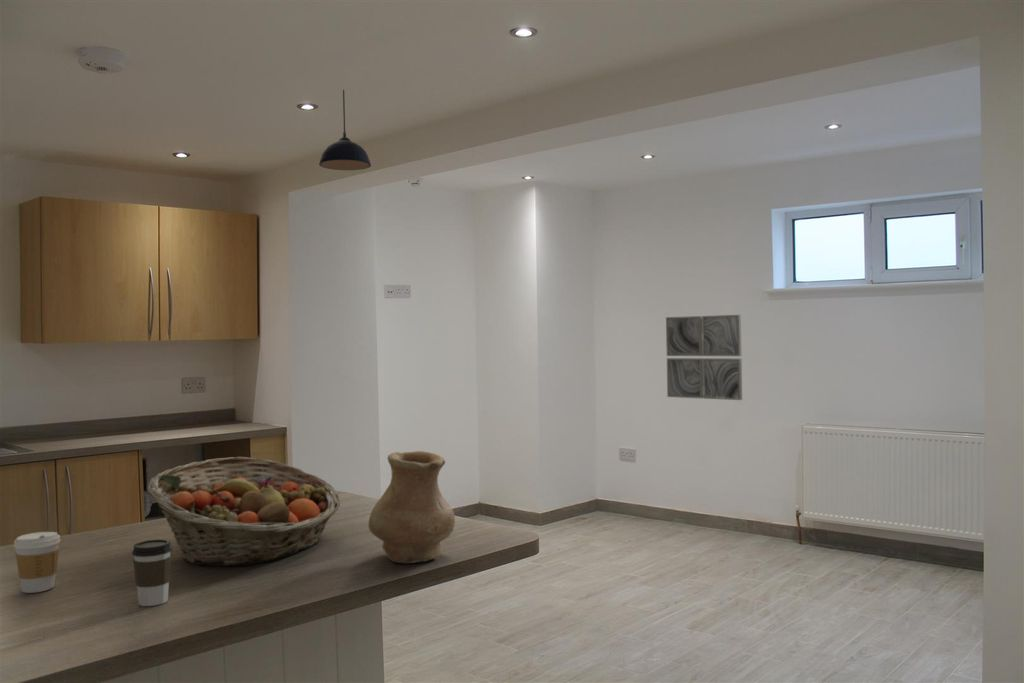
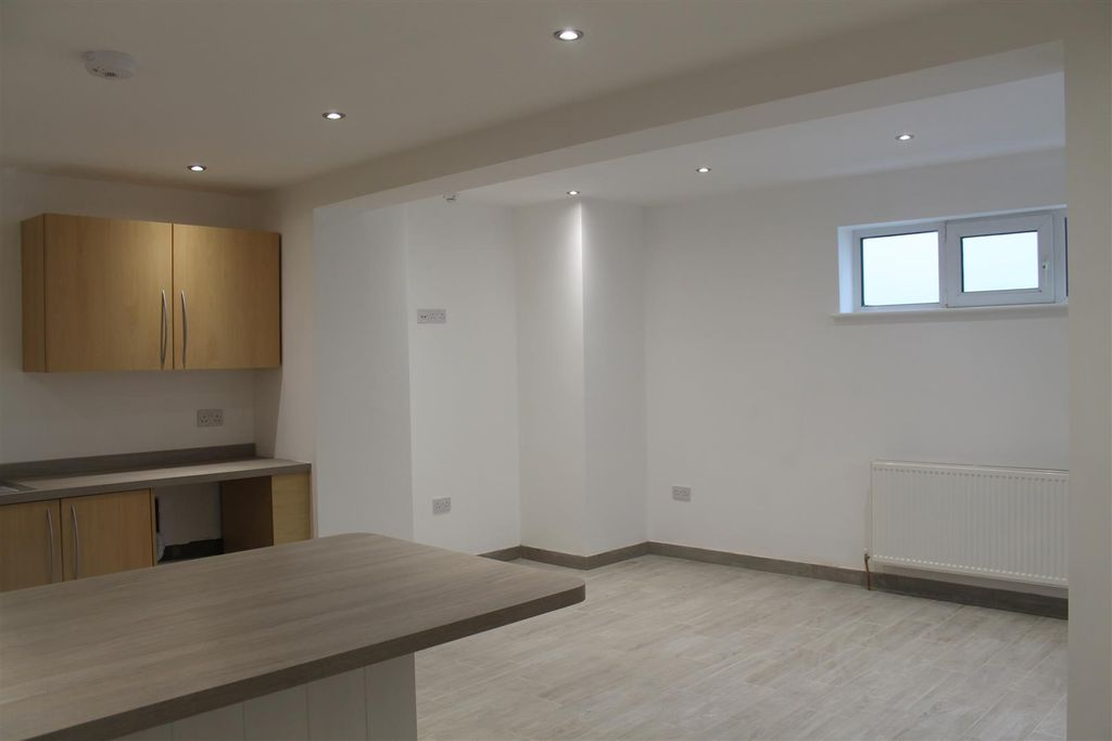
- coffee cup [131,538,173,607]
- wall art [665,314,743,401]
- coffee cup [13,531,61,594]
- fruit basket [146,456,341,567]
- vase [368,450,456,564]
- pendant light [318,89,372,171]
